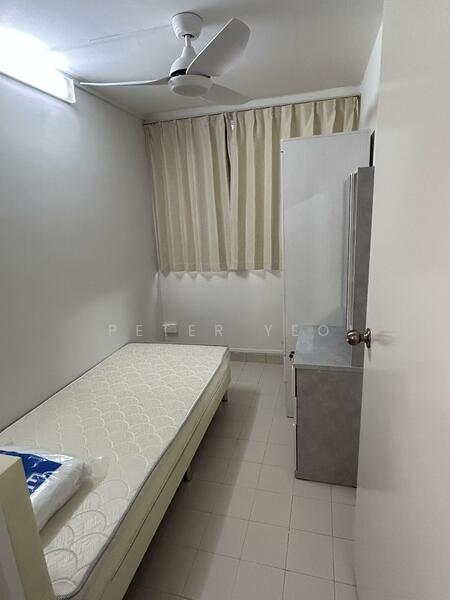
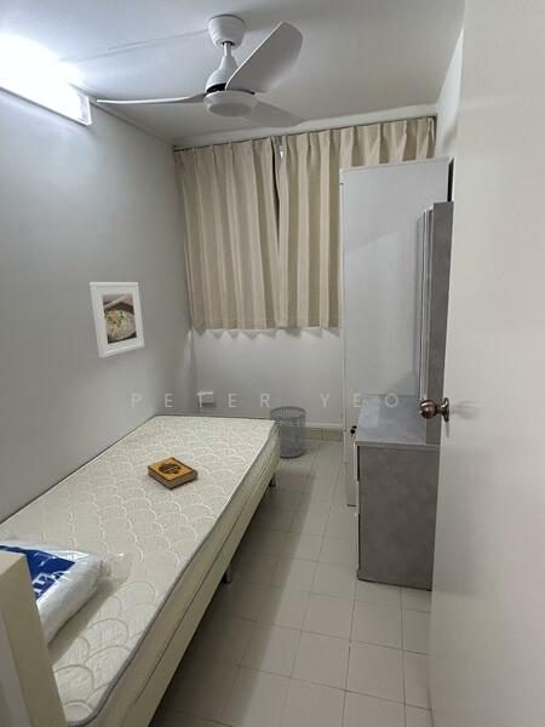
+ hardback book [147,456,199,491]
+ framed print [88,281,145,359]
+ waste bin [269,405,306,458]
